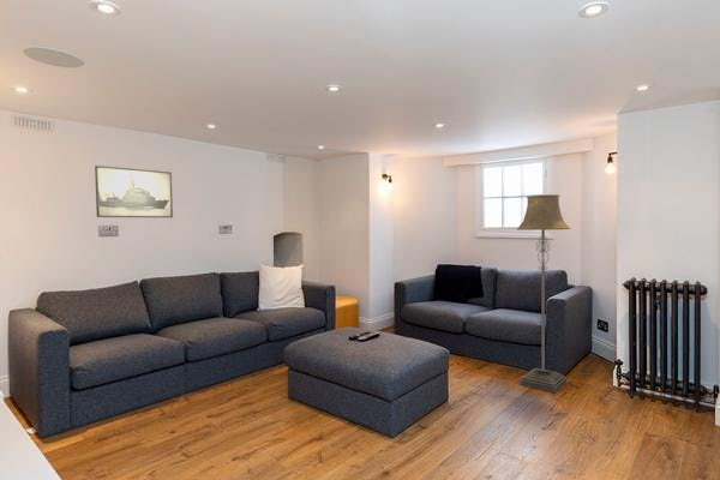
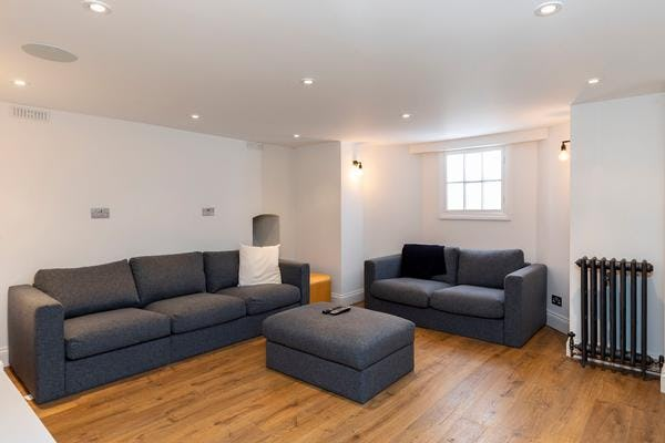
- floor lamp [516,193,571,394]
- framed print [94,164,174,218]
